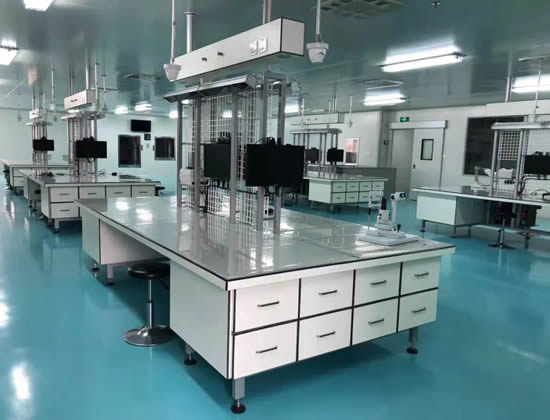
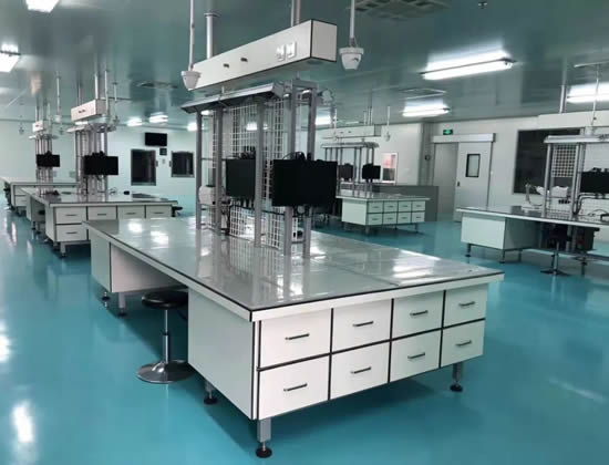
- slit lamp [357,190,420,247]
